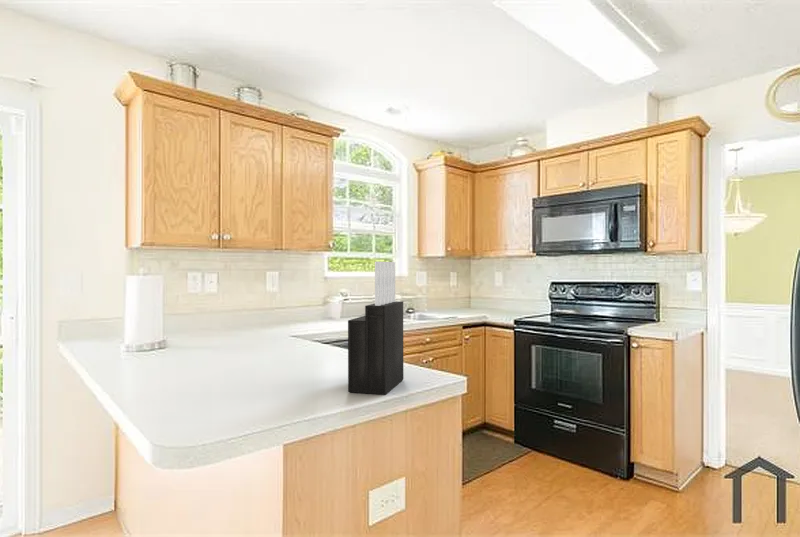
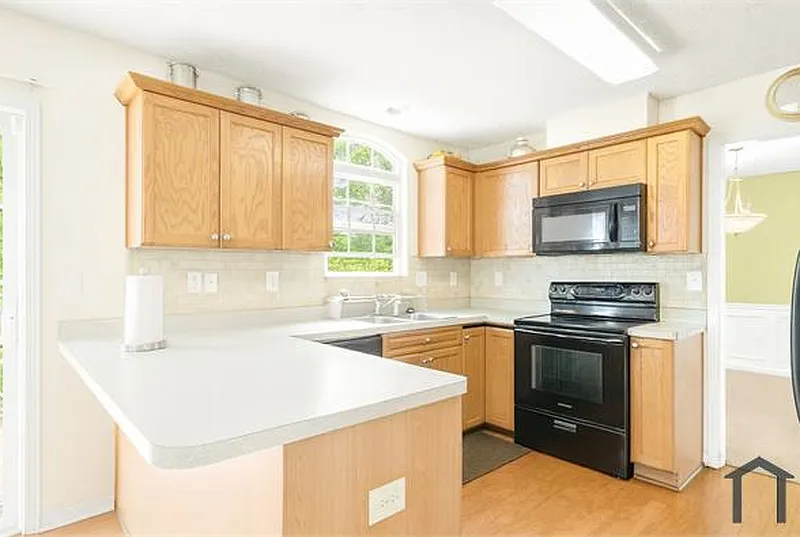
- knife block [347,261,404,396]
